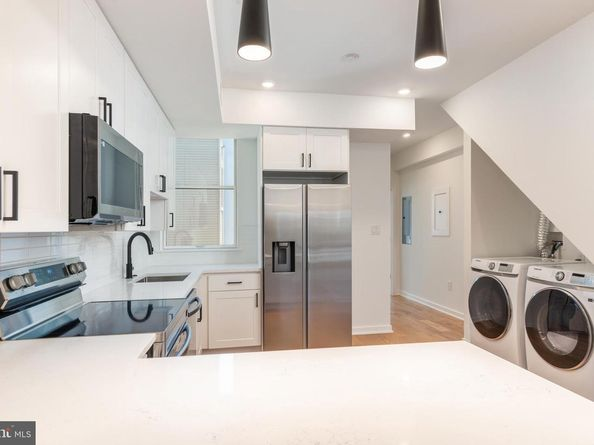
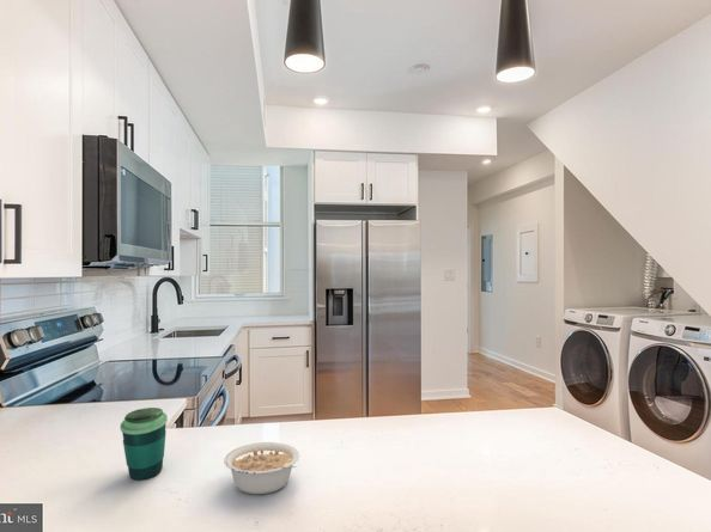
+ legume [223,441,300,495]
+ cup [120,406,169,481]
